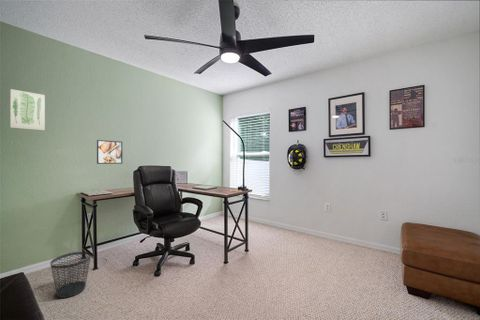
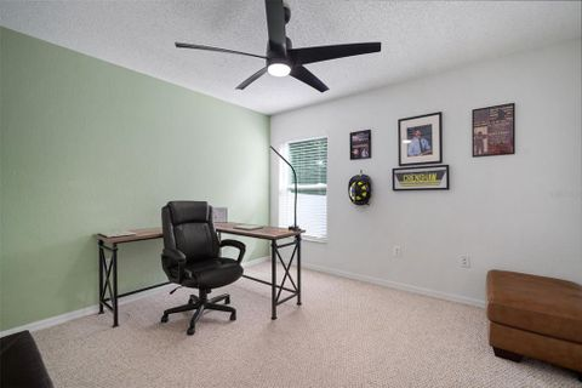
- wastebasket [49,251,92,299]
- wall art [9,88,46,132]
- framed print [96,139,123,165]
